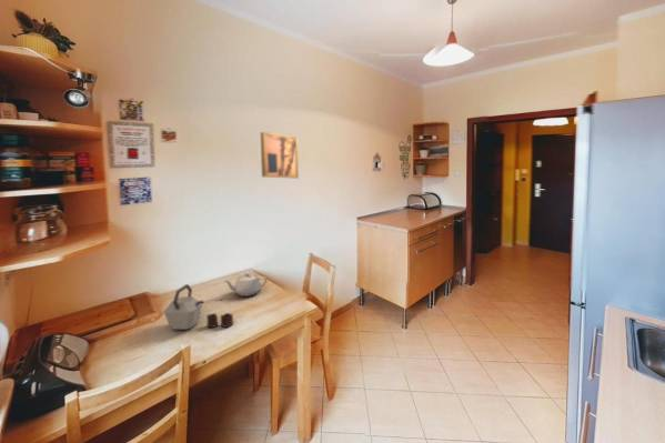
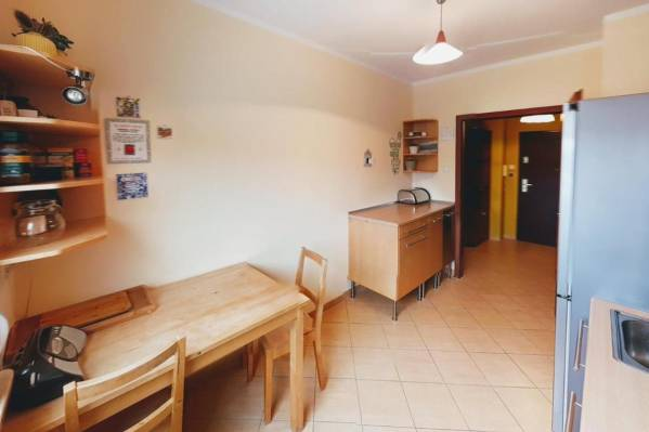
- wall art [260,131,300,179]
- kettle [162,283,234,331]
- teapot [224,272,269,298]
